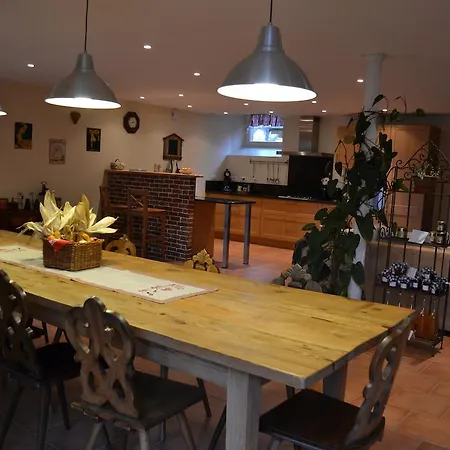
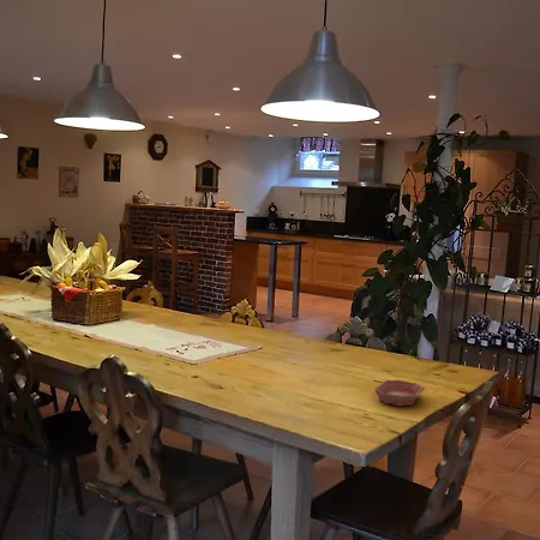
+ bowl [373,379,426,407]
